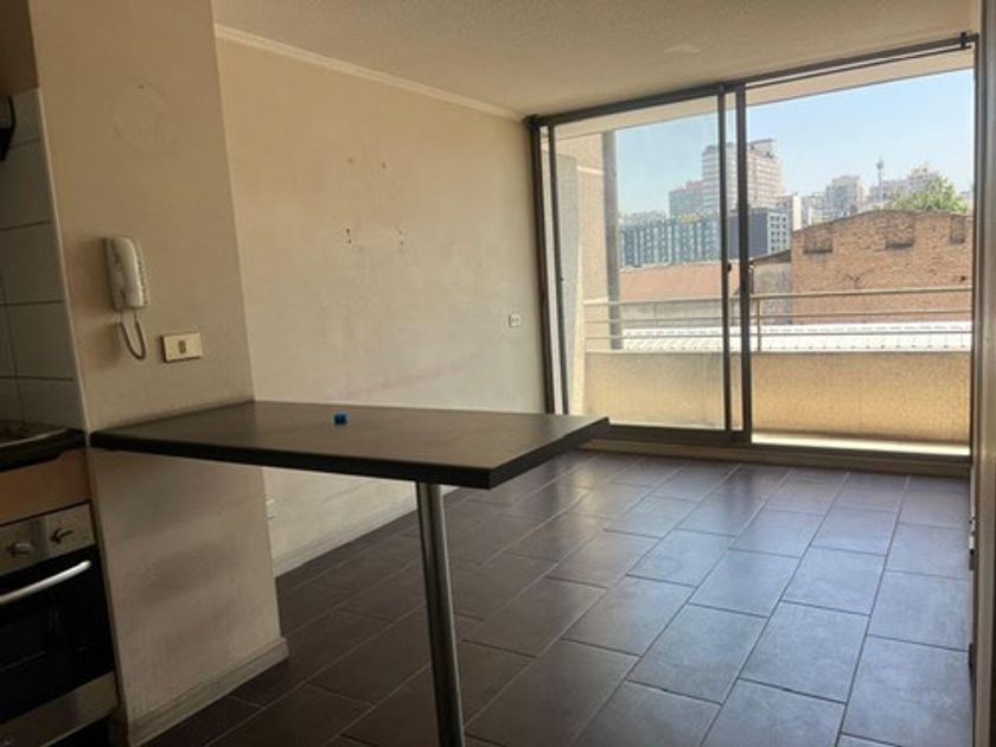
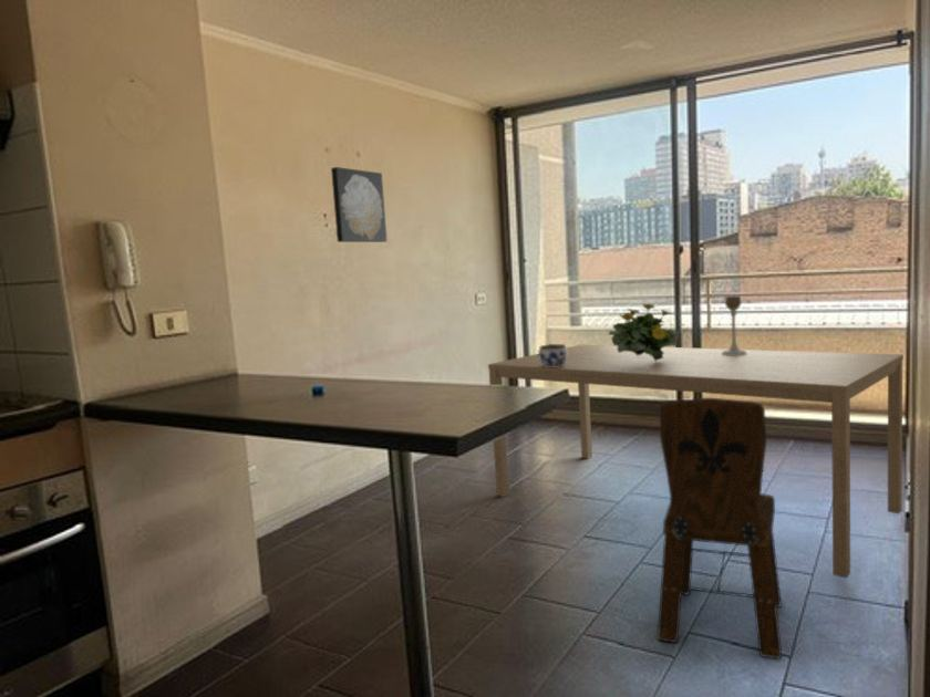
+ chair [657,397,783,660]
+ jar [537,343,568,367]
+ wall art [330,166,389,243]
+ dining table [487,344,905,580]
+ candle holder [722,295,747,355]
+ flowering plant [608,302,680,362]
